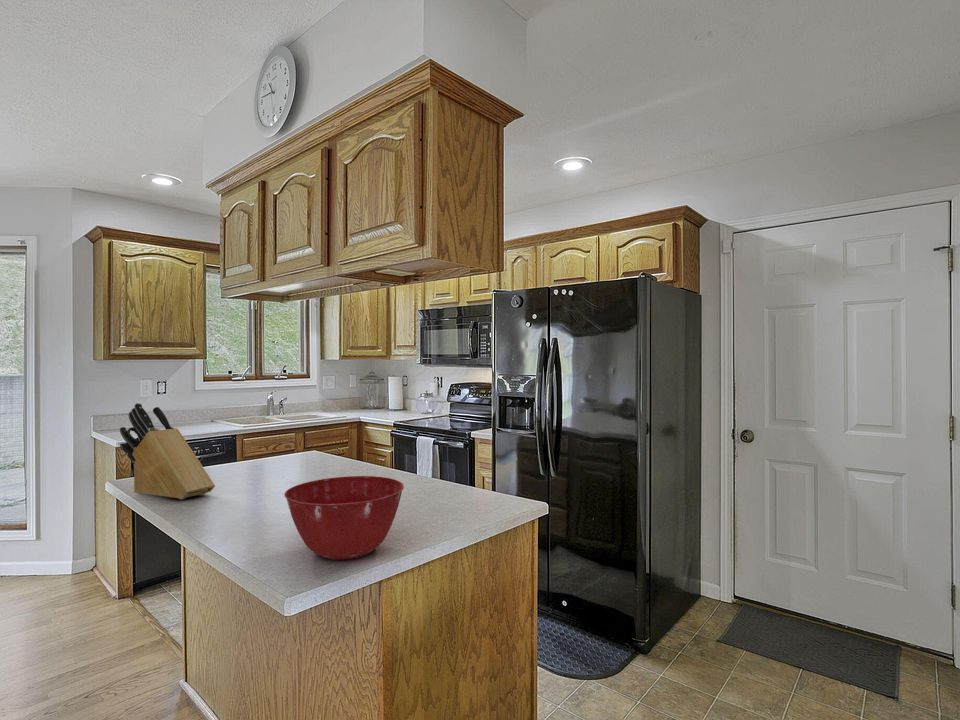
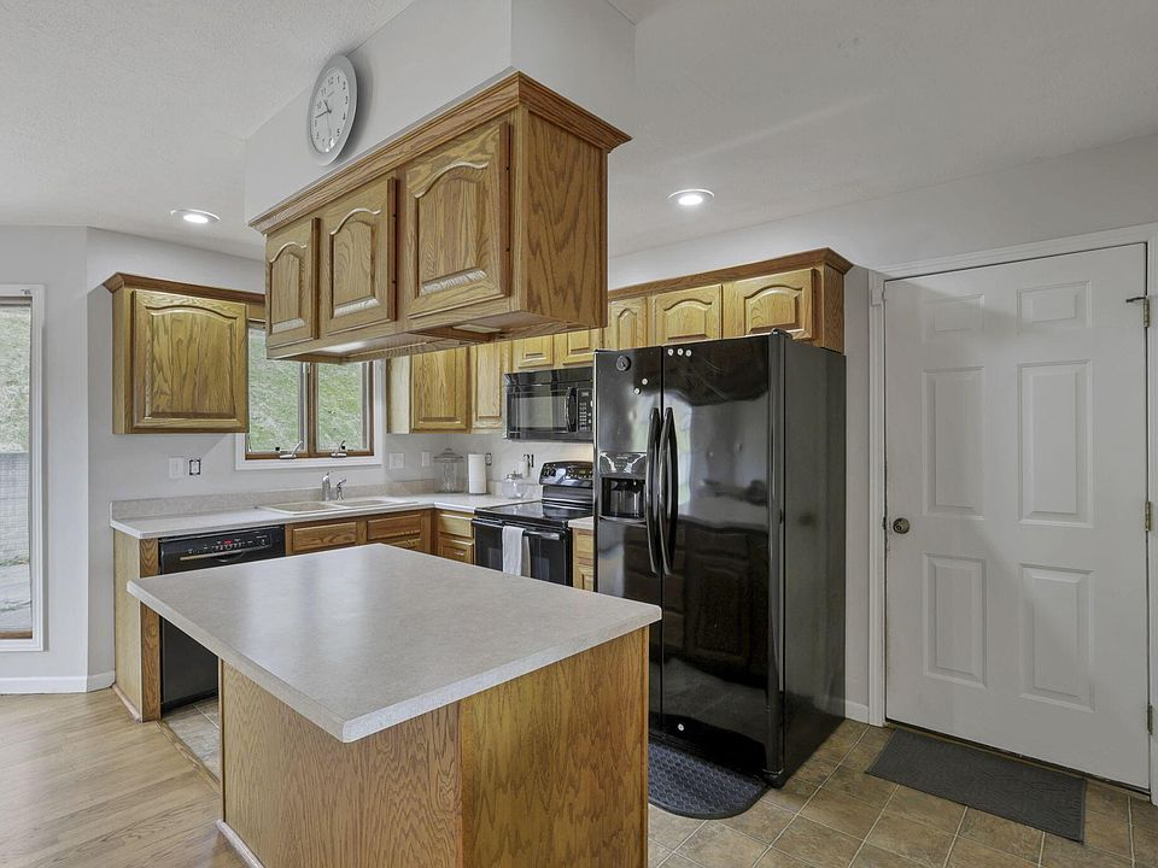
- mixing bowl [283,475,405,561]
- knife block [119,402,216,500]
